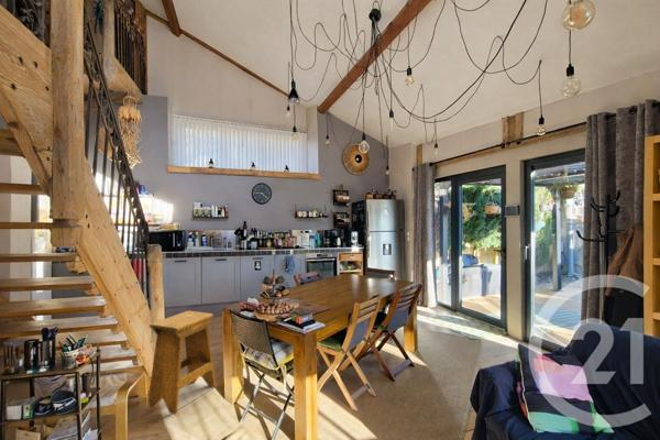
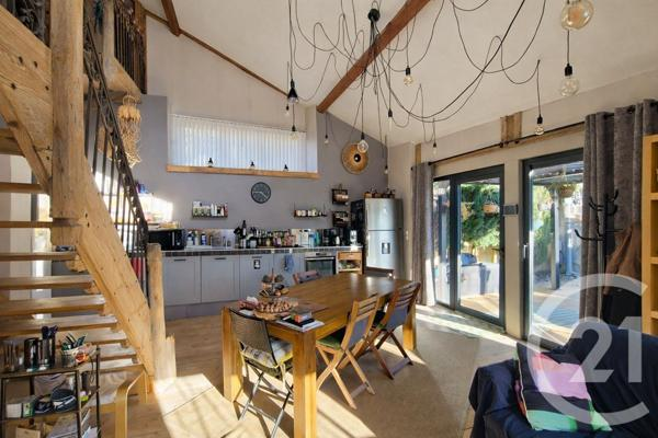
- stool [147,310,217,416]
